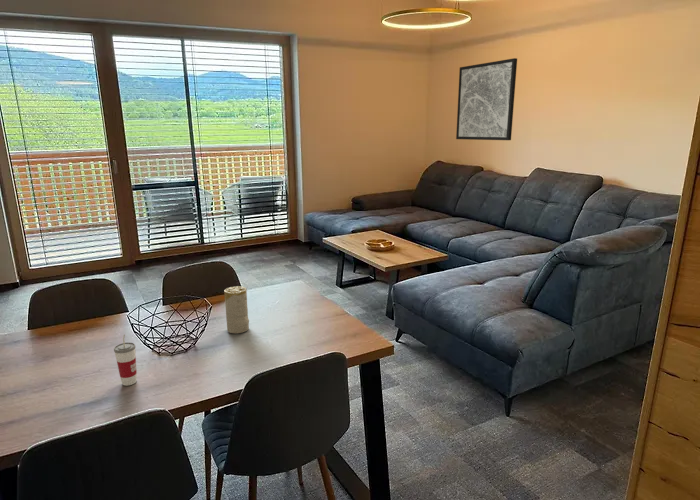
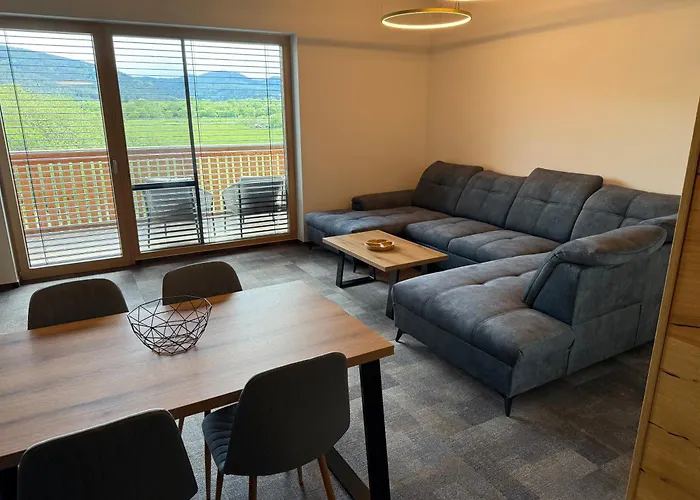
- cup [113,334,138,387]
- wall art [455,57,518,141]
- candle [223,285,250,334]
